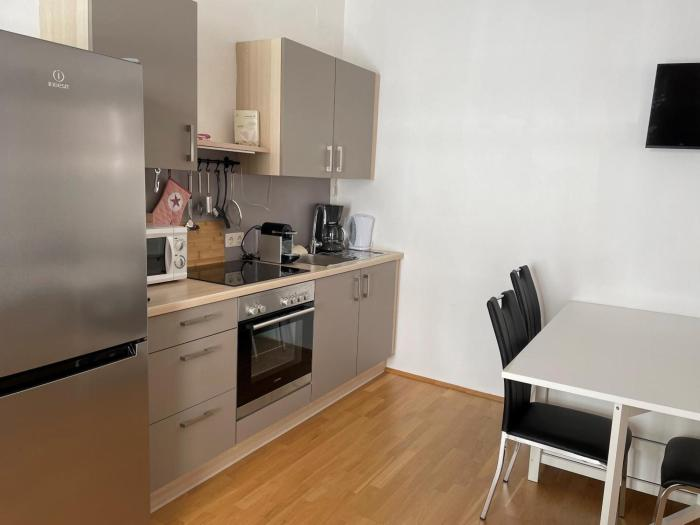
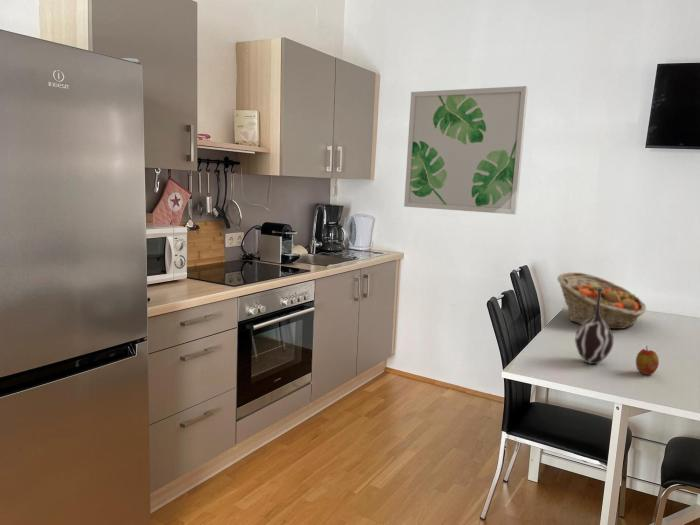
+ apple [635,345,660,376]
+ vase [574,287,615,365]
+ wall art [403,85,529,215]
+ fruit basket [556,271,647,330]
